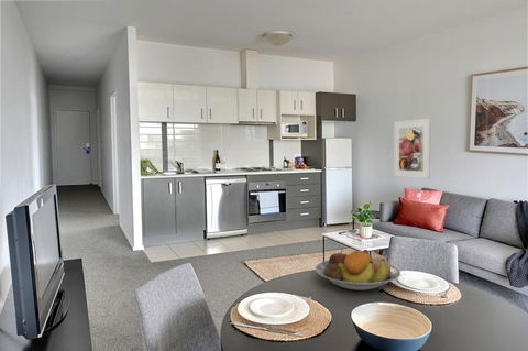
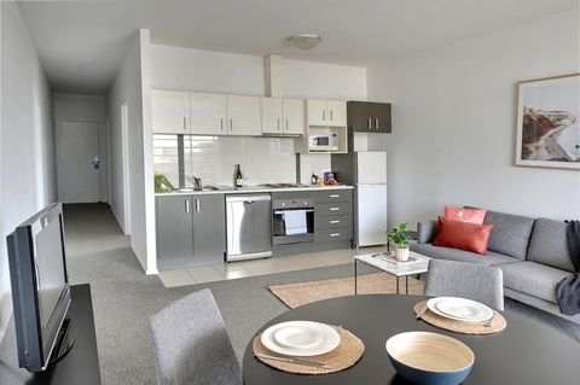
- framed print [393,118,431,179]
- fruit bowl [315,248,402,292]
